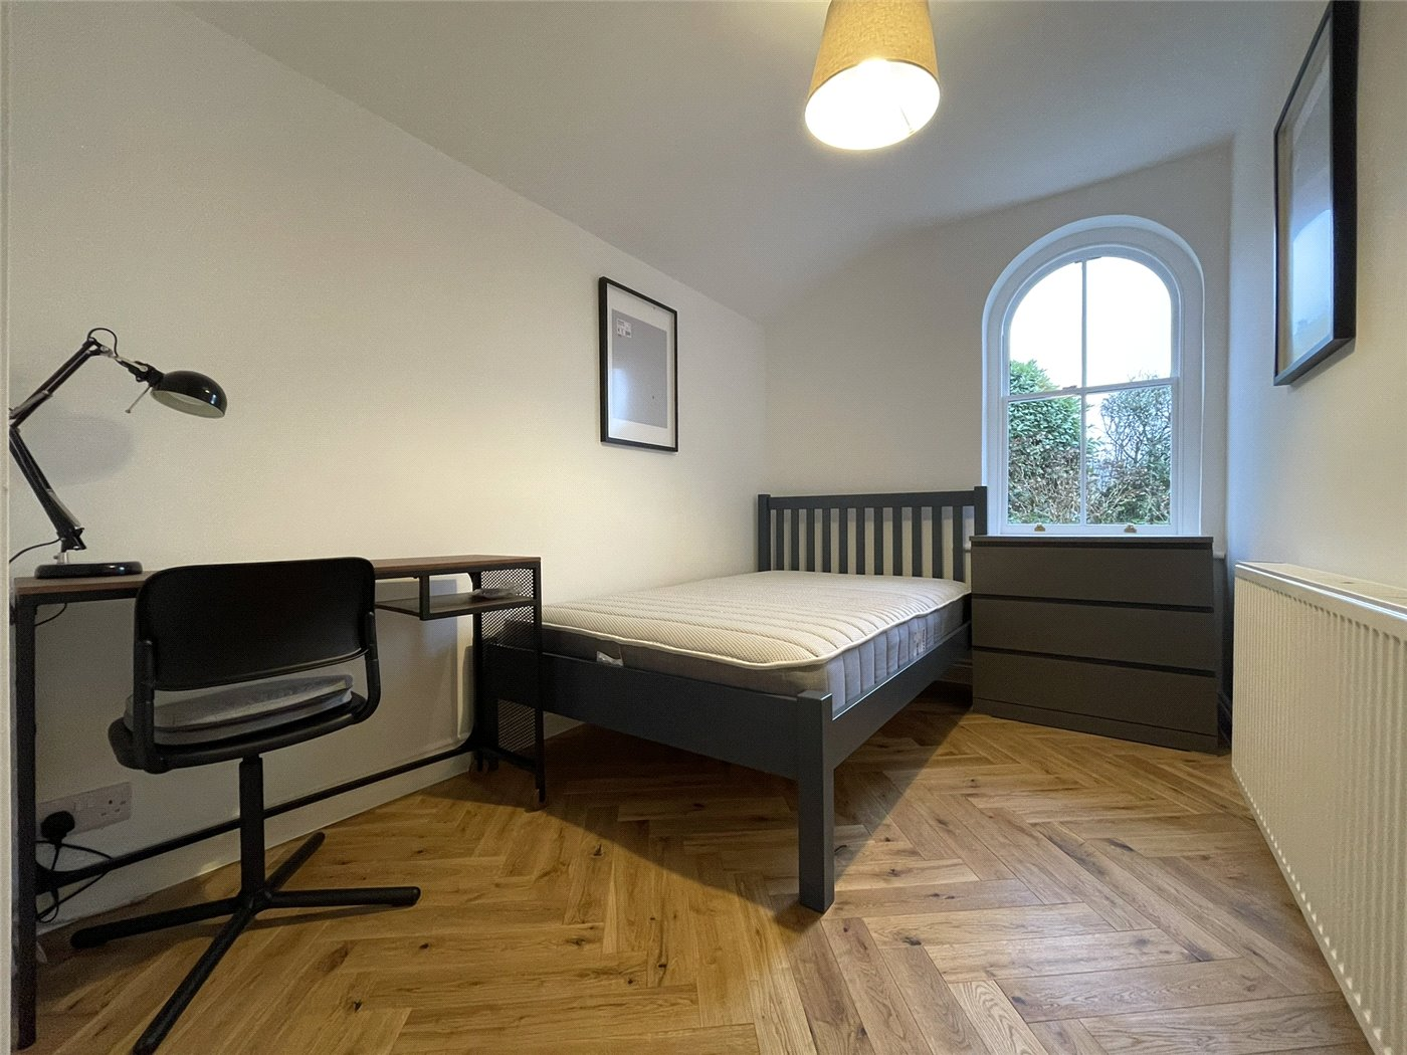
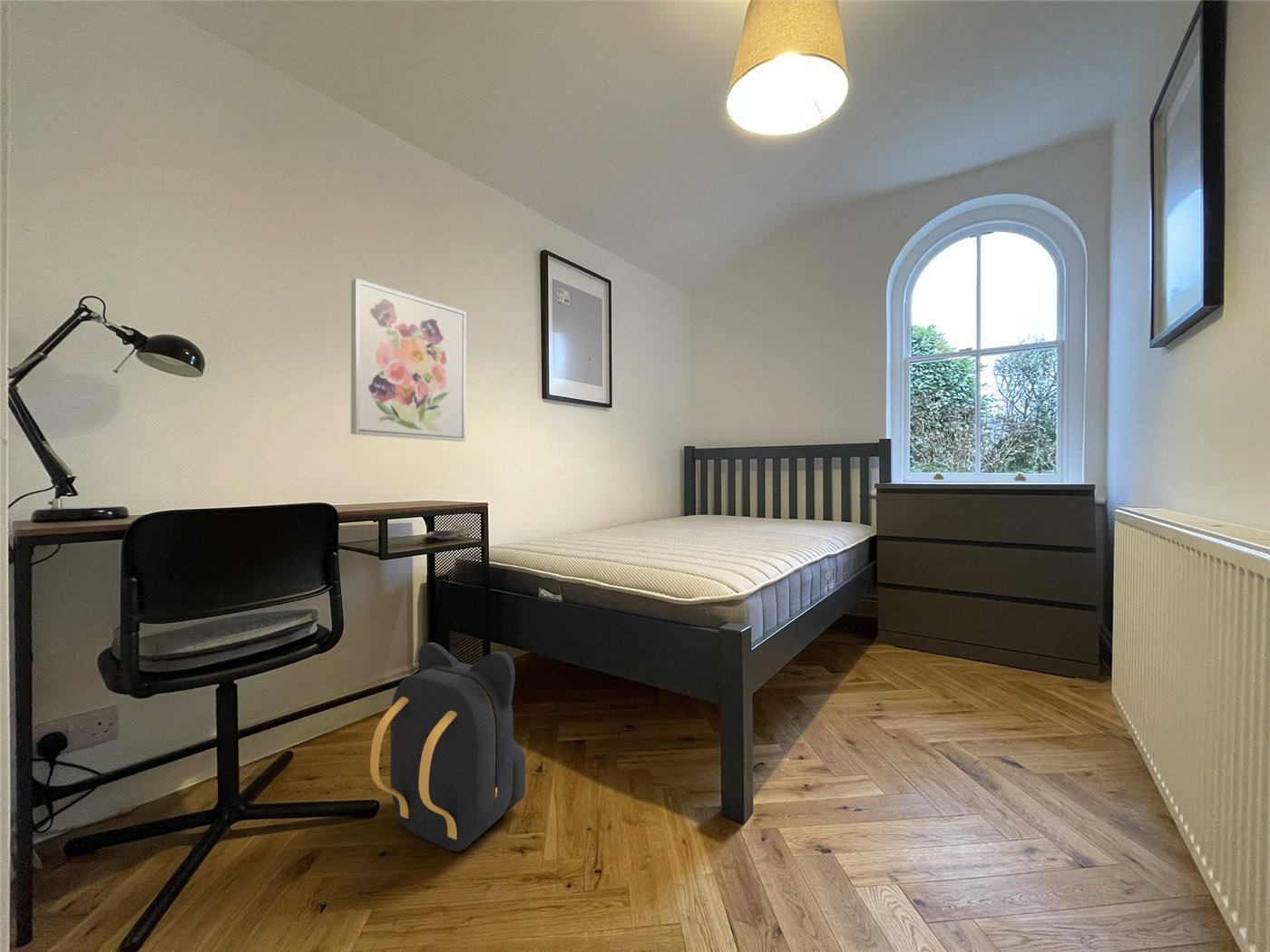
+ wall art [350,277,467,442]
+ backpack [369,641,526,852]
